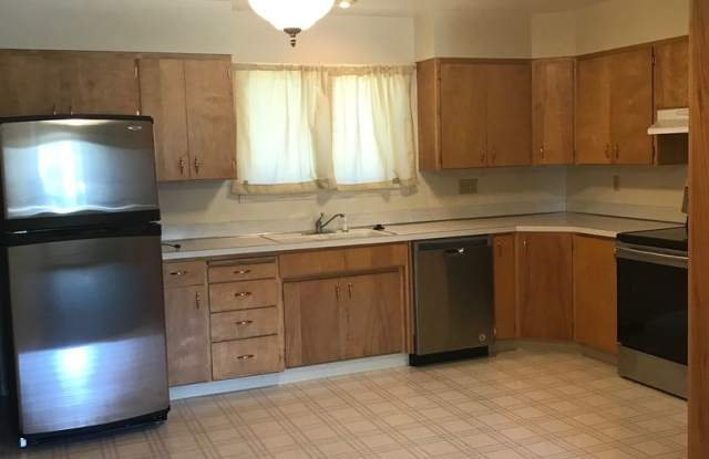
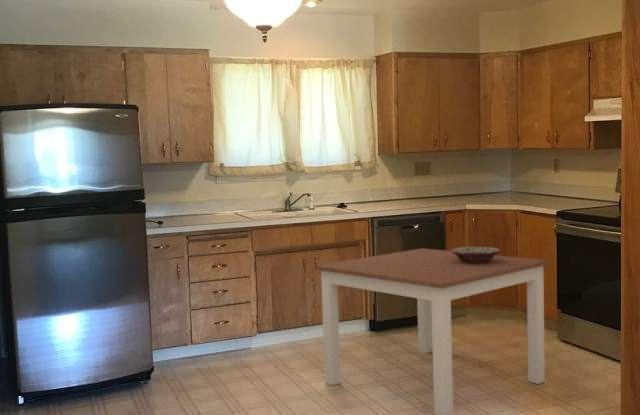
+ dining table [314,247,550,415]
+ decorative bowl [450,246,501,264]
